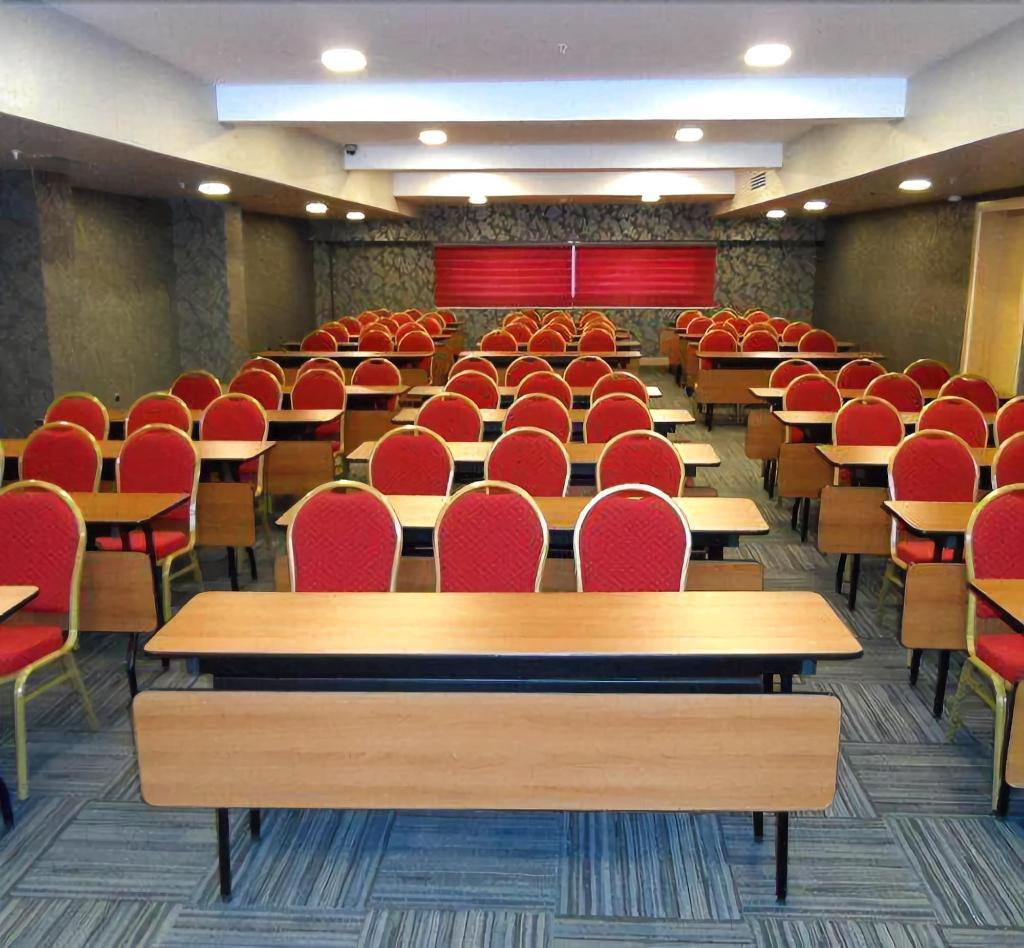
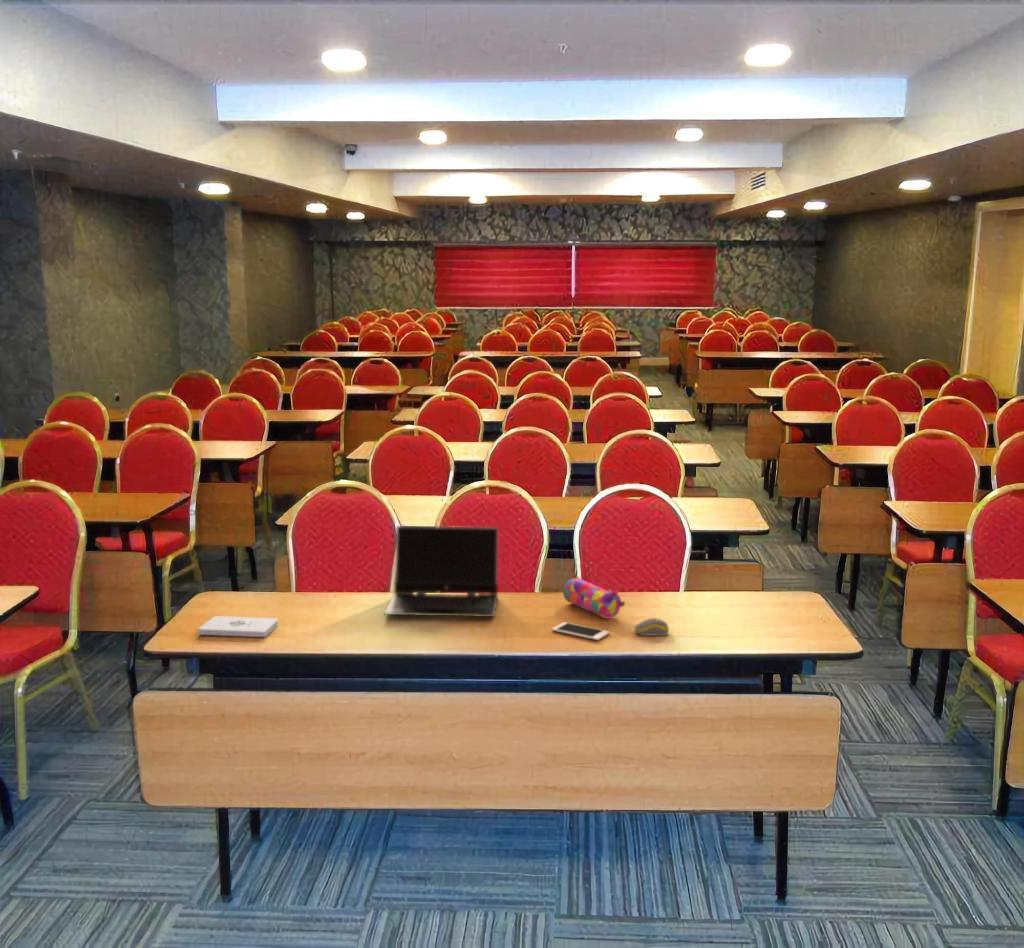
+ laptop computer [383,525,499,618]
+ notepad [197,615,279,638]
+ pencil case [562,577,626,619]
+ computer mouse [633,617,670,637]
+ cell phone [551,621,610,641]
